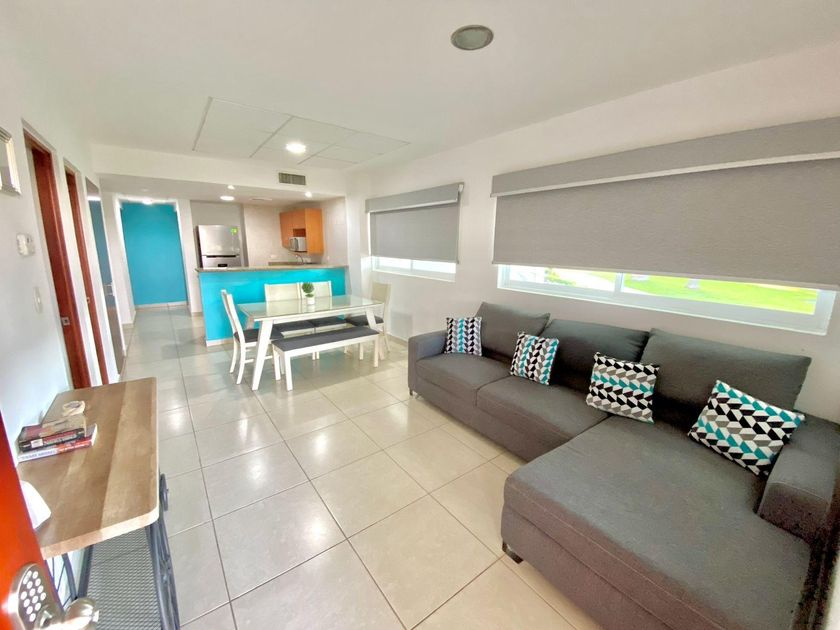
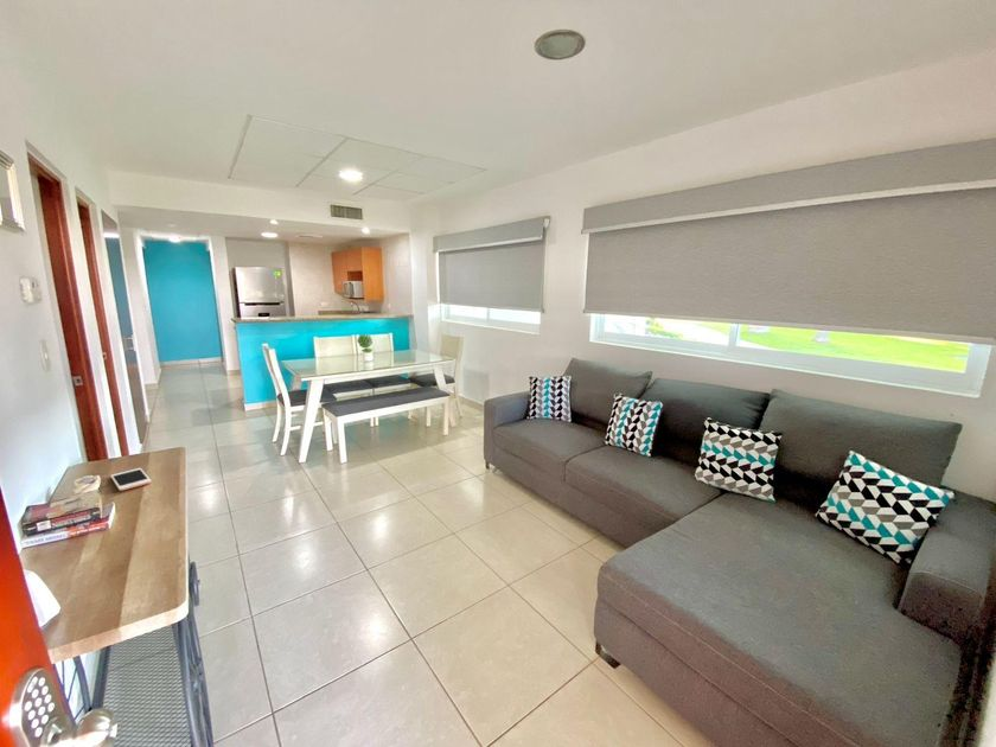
+ cell phone [109,467,152,492]
